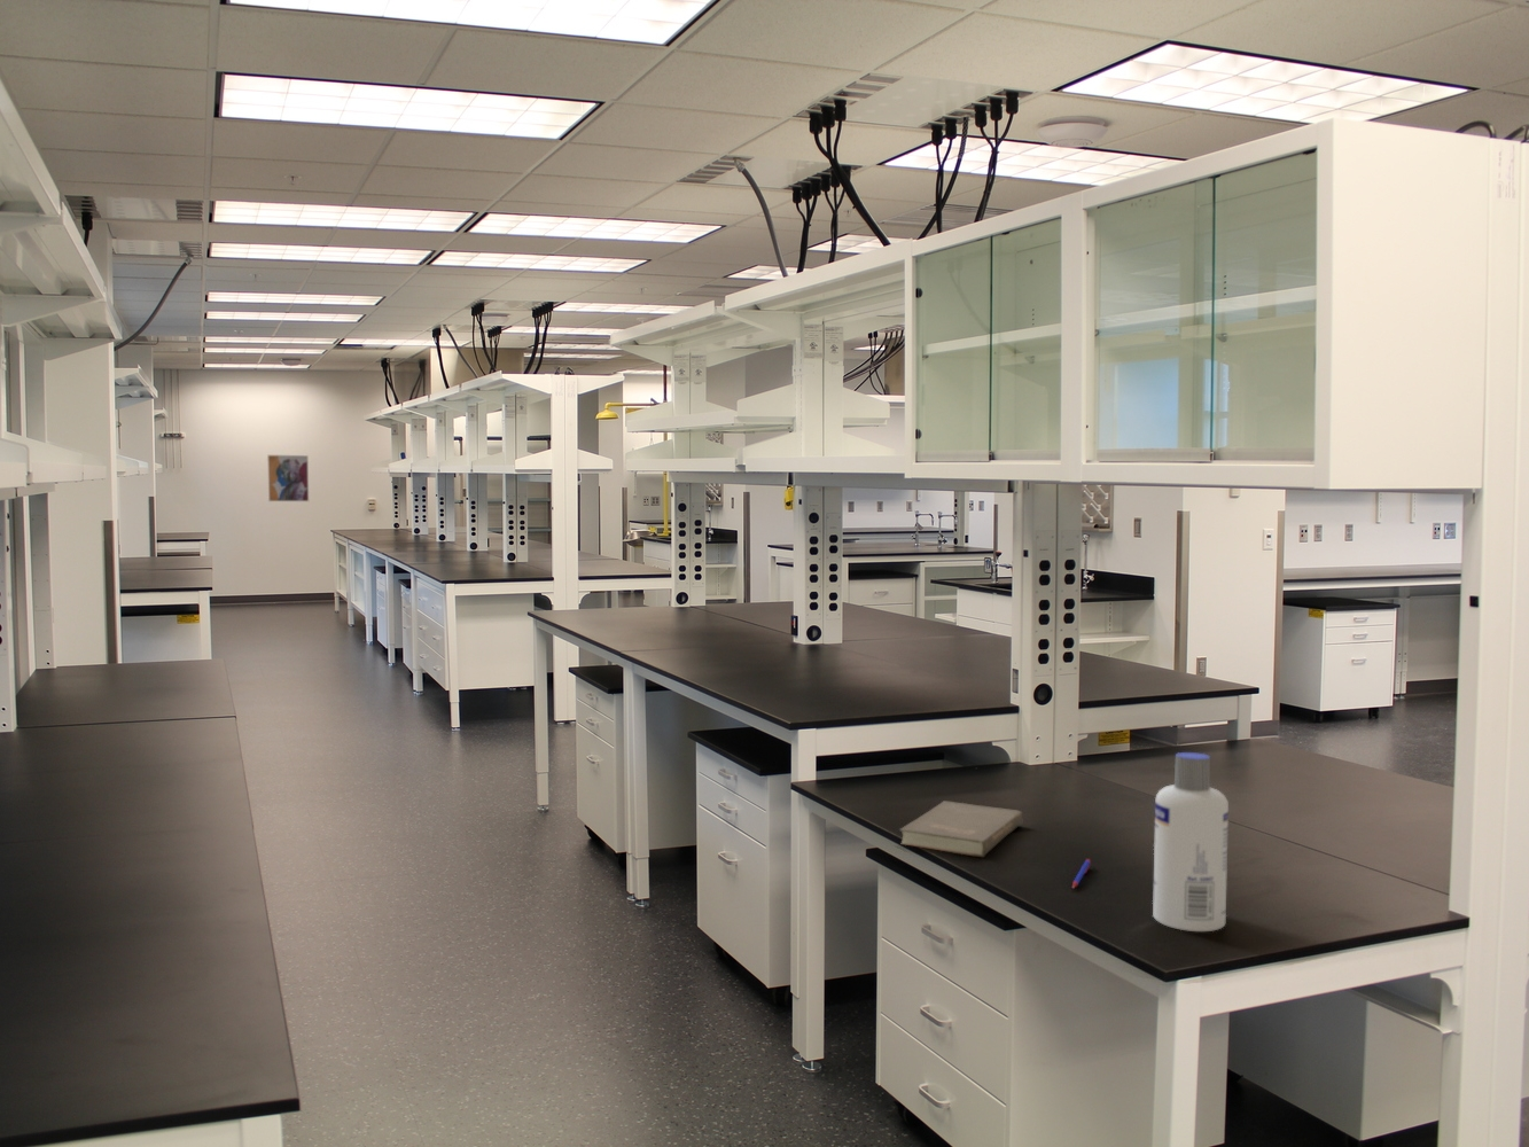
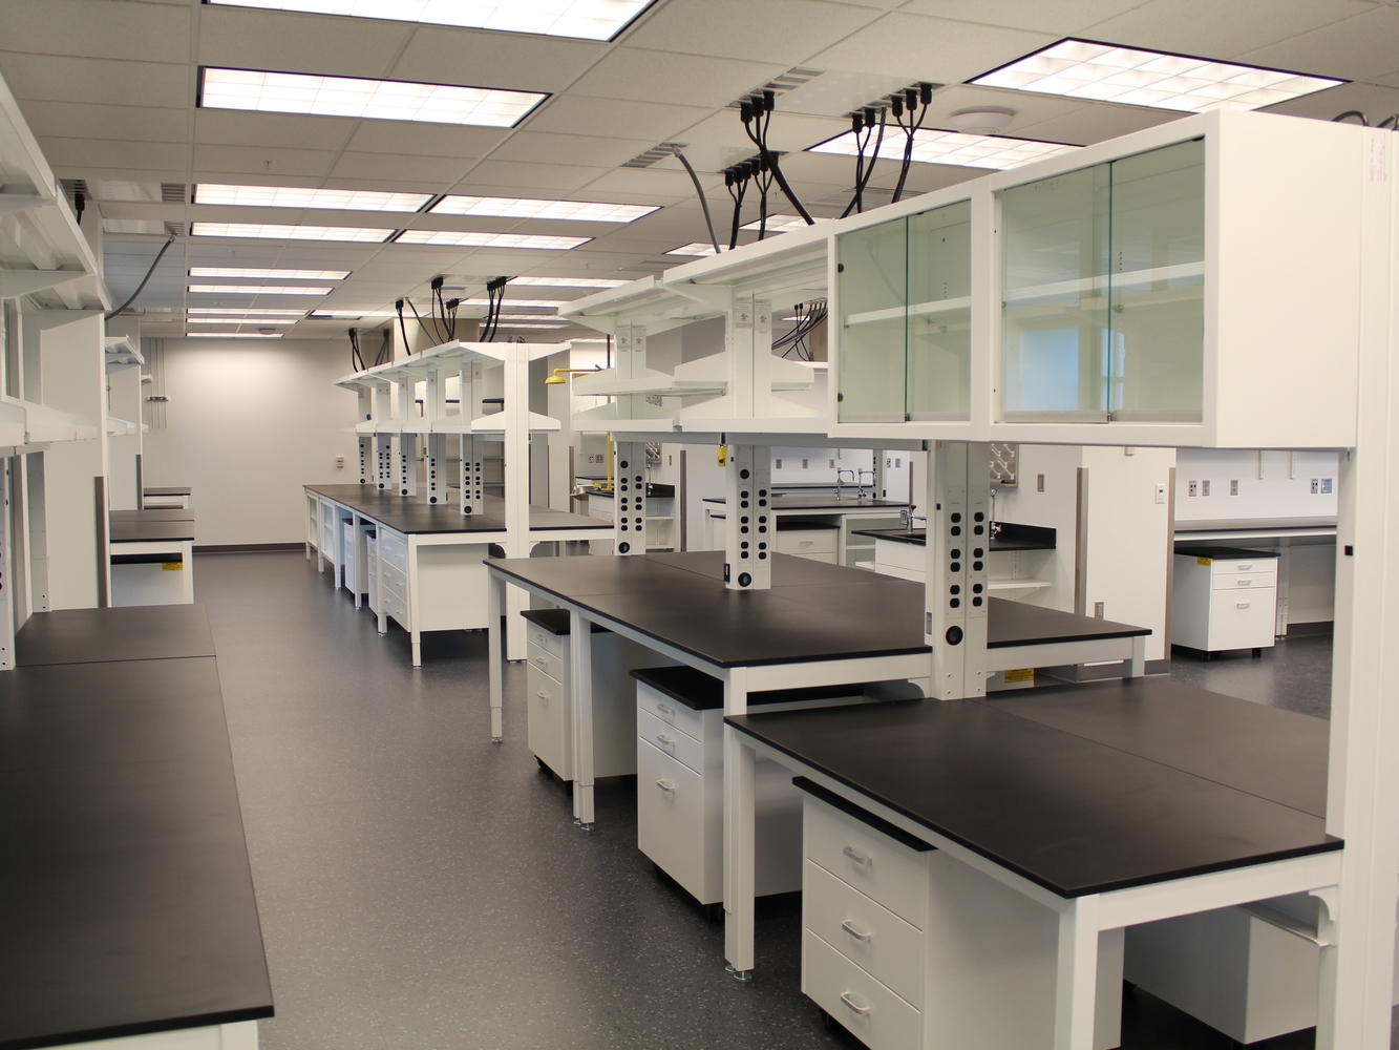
- pen [1071,858,1092,889]
- screw cap bottle [1152,752,1230,933]
- wall art [266,454,310,502]
- book [898,800,1024,858]
